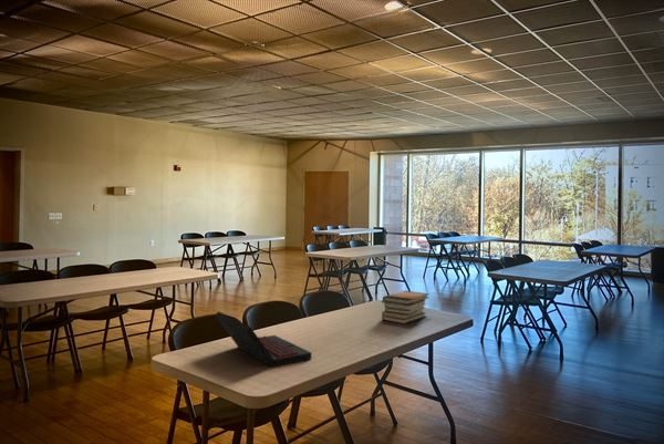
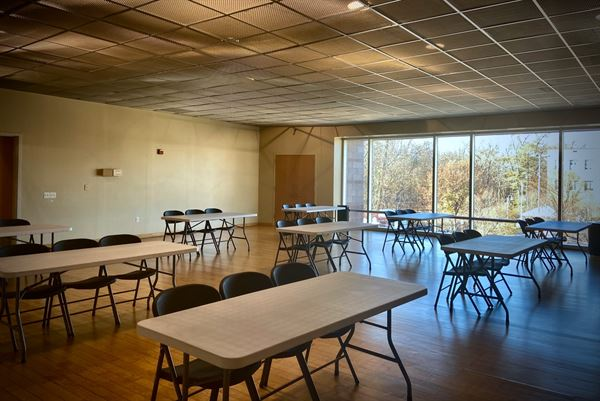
- laptop [214,310,312,368]
- book stack [381,290,430,324]
